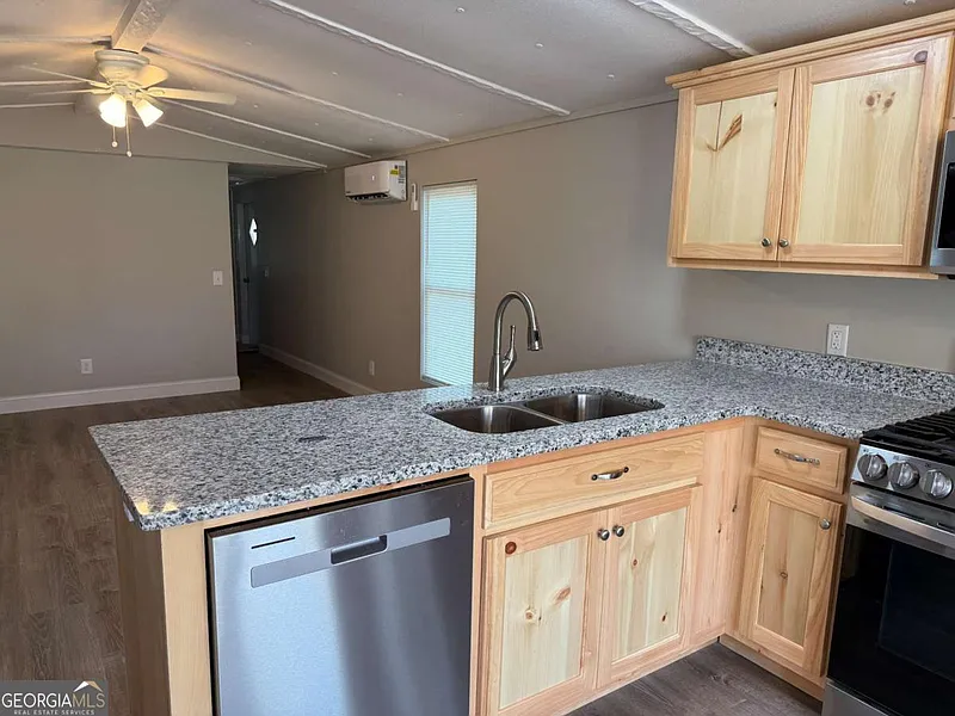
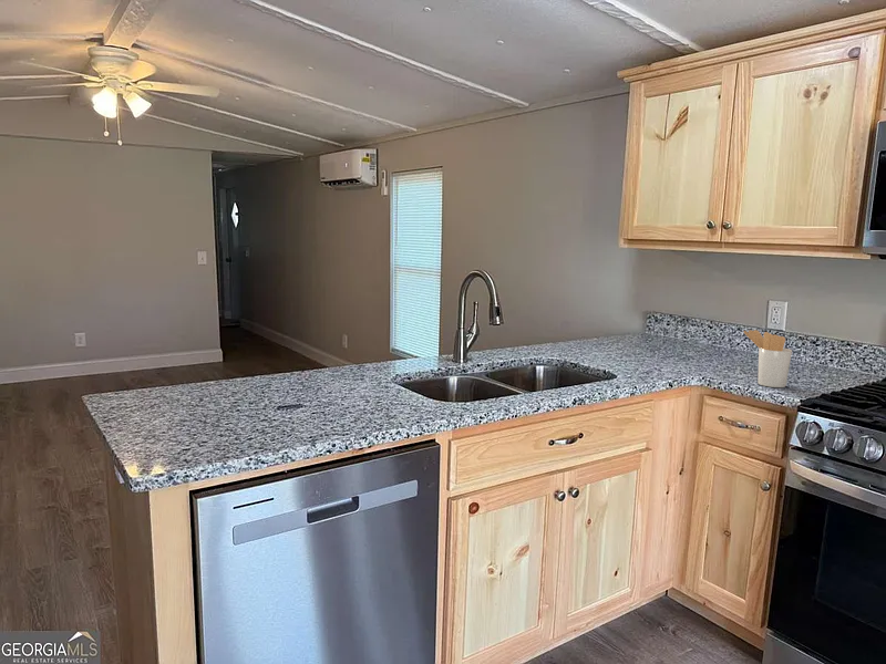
+ utensil holder [743,329,793,388]
